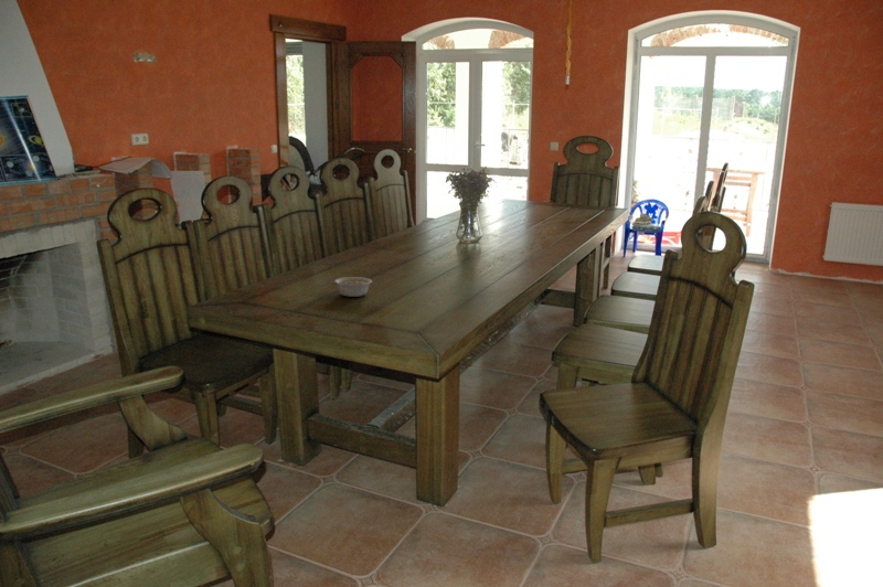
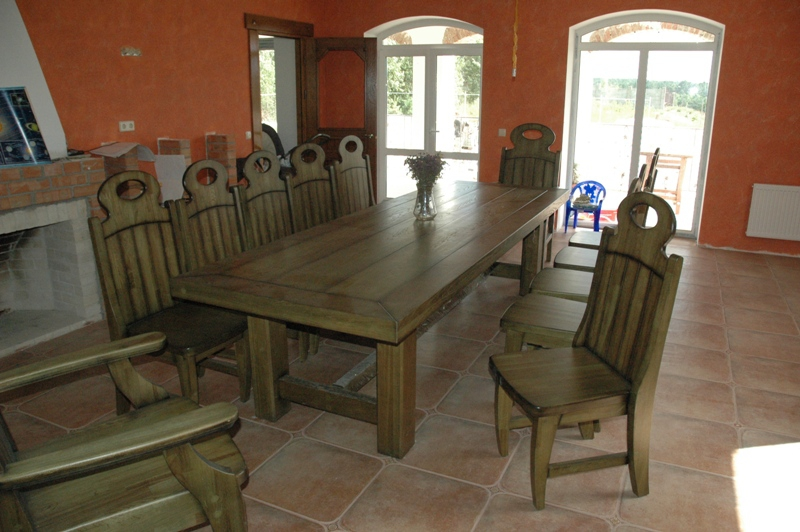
- legume [333,276,373,298]
